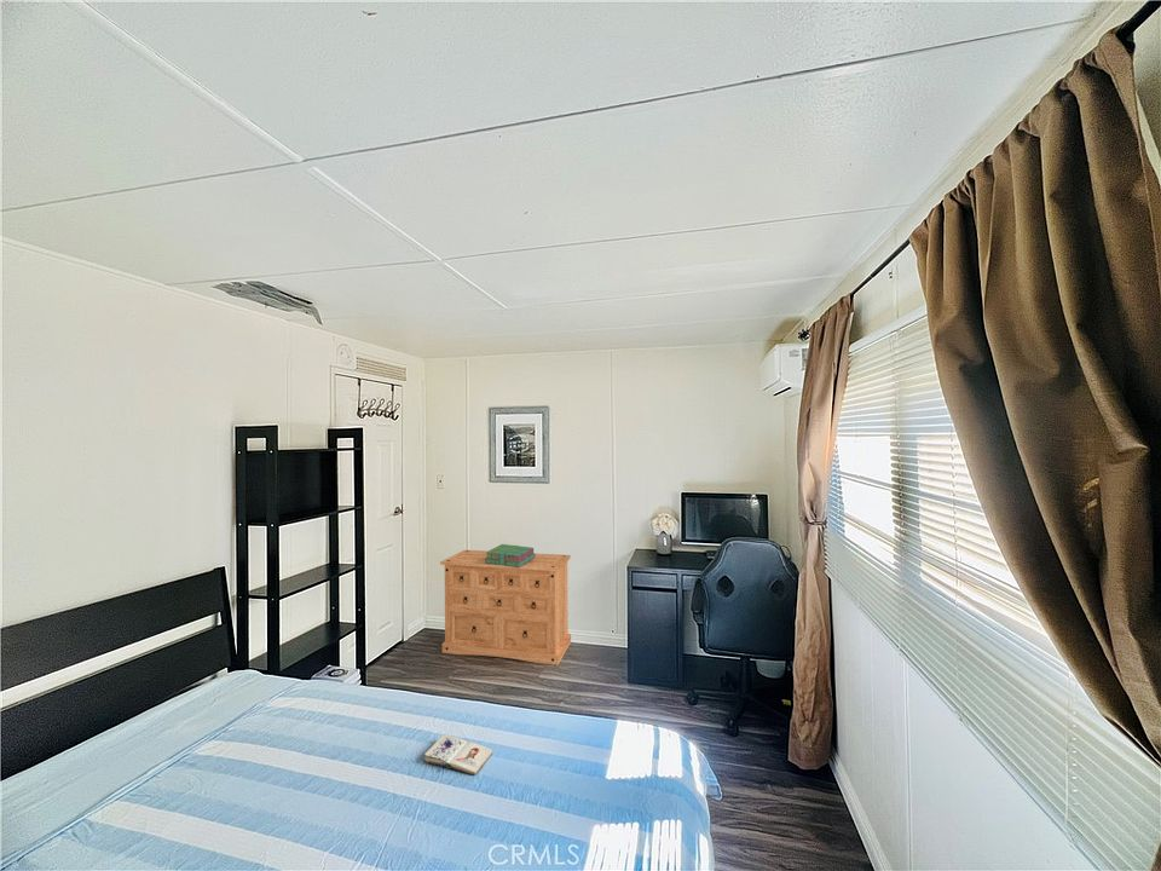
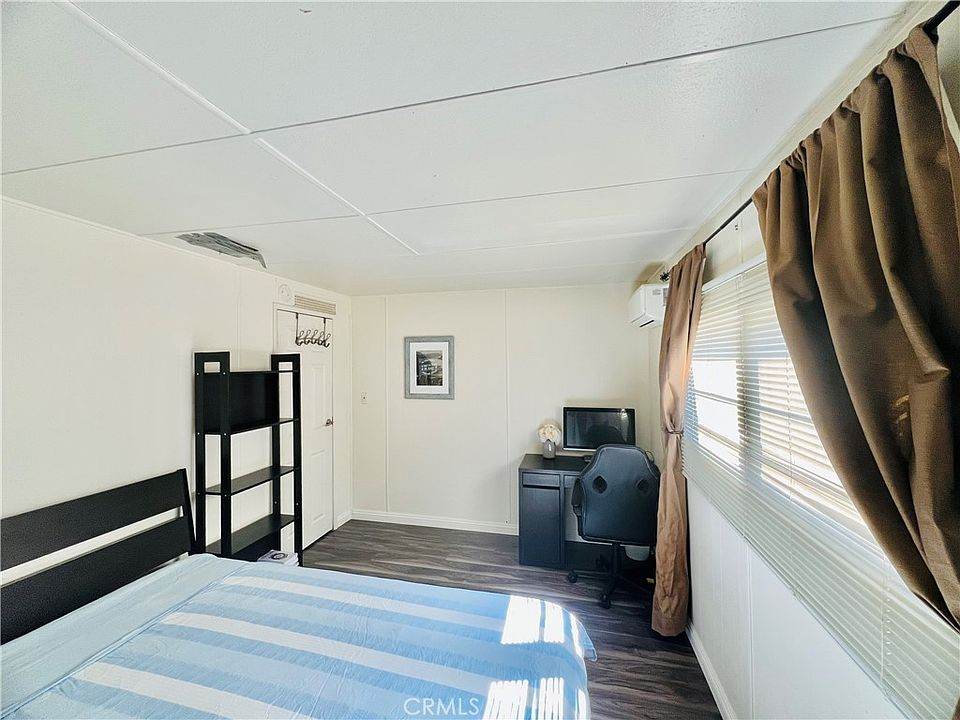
- dresser [439,549,572,667]
- stack of books [485,543,536,567]
- paperback book [423,734,493,775]
